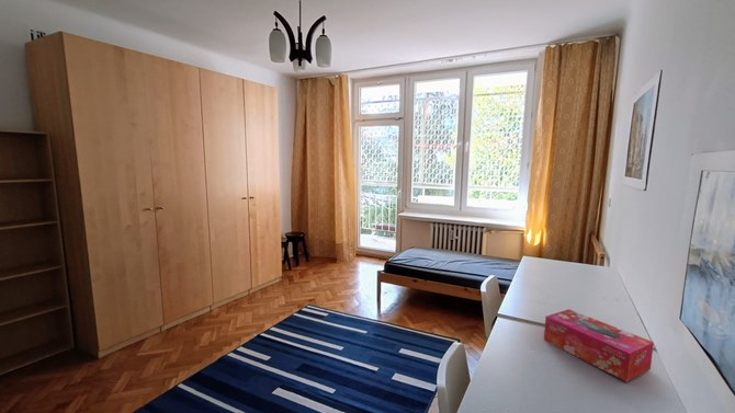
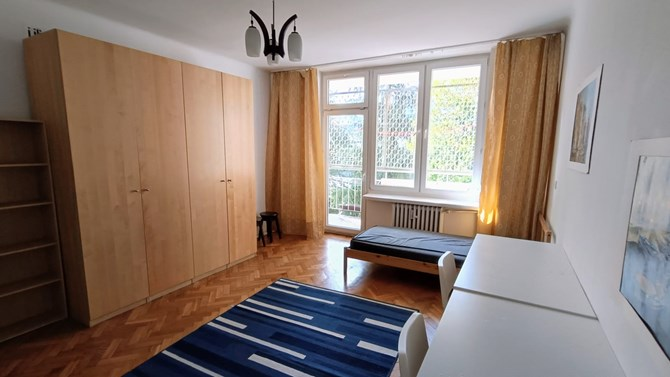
- tissue box [543,308,655,383]
